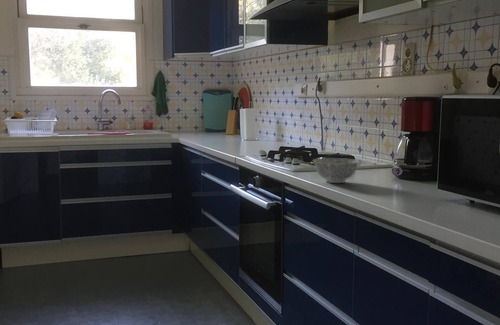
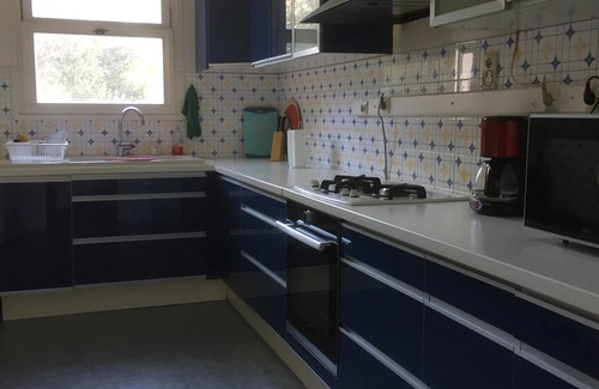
- bowl [312,157,361,184]
